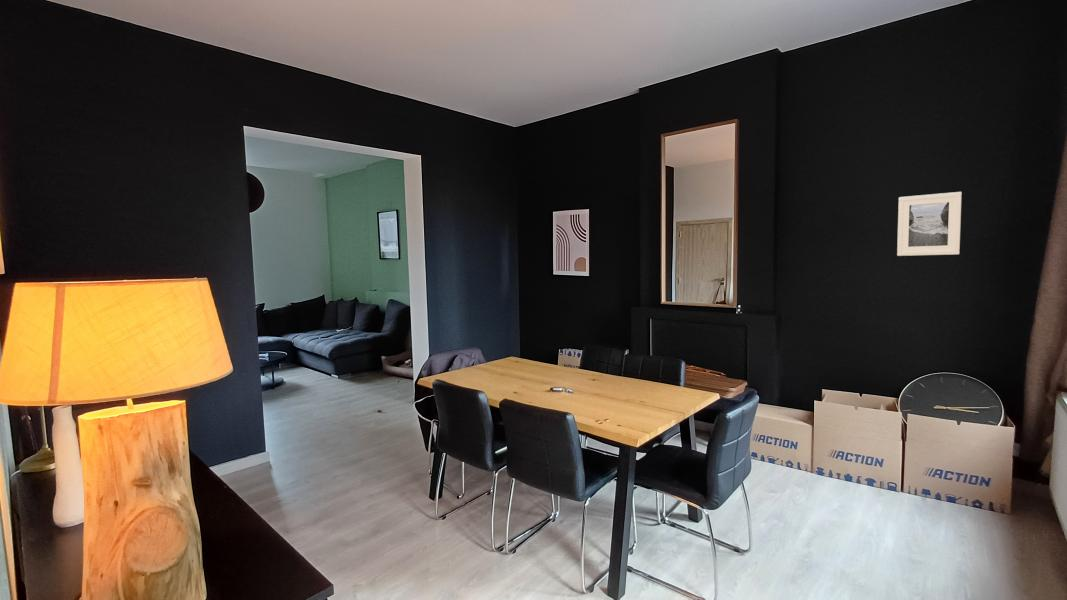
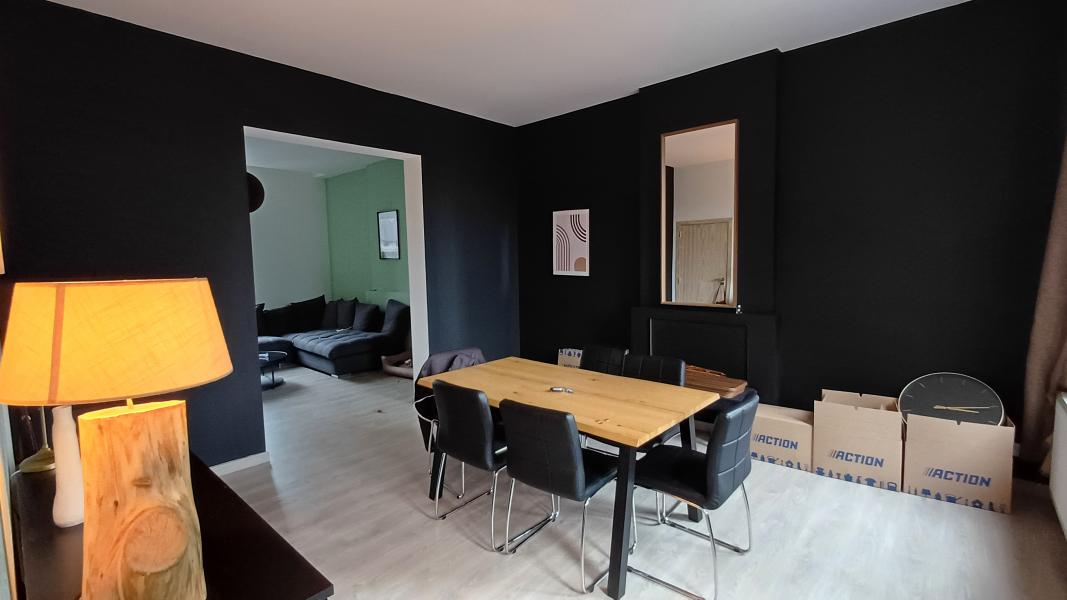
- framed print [896,191,962,257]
